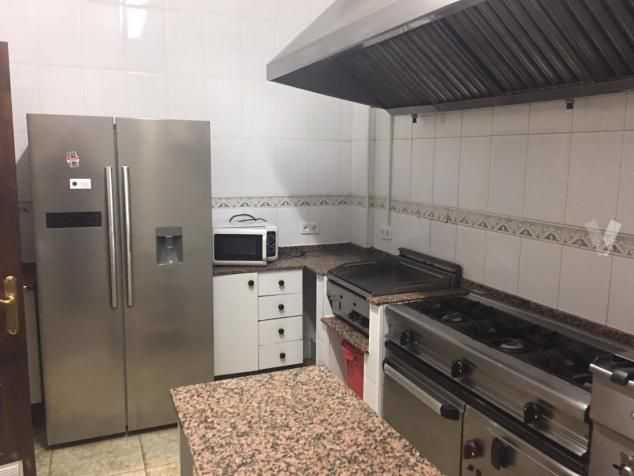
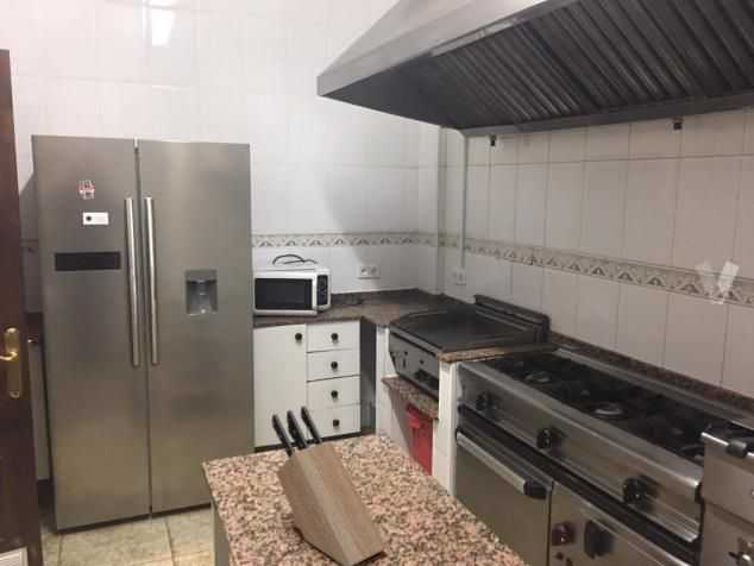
+ knife block [271,404,388,566]
